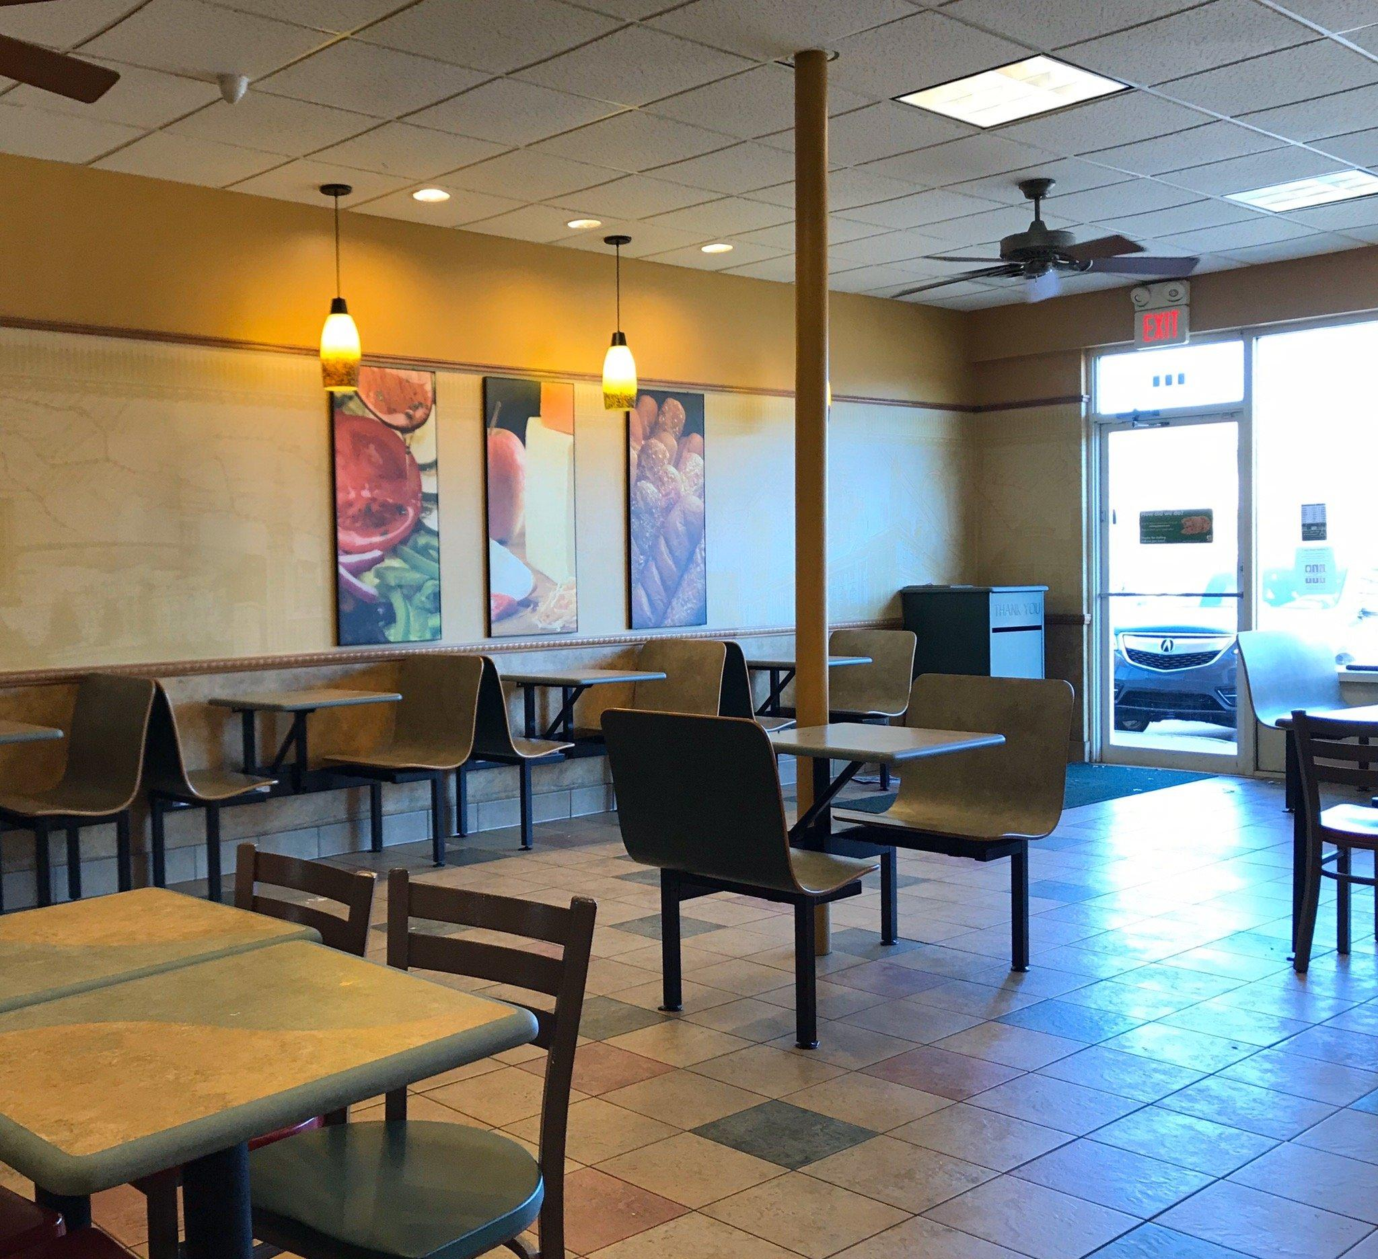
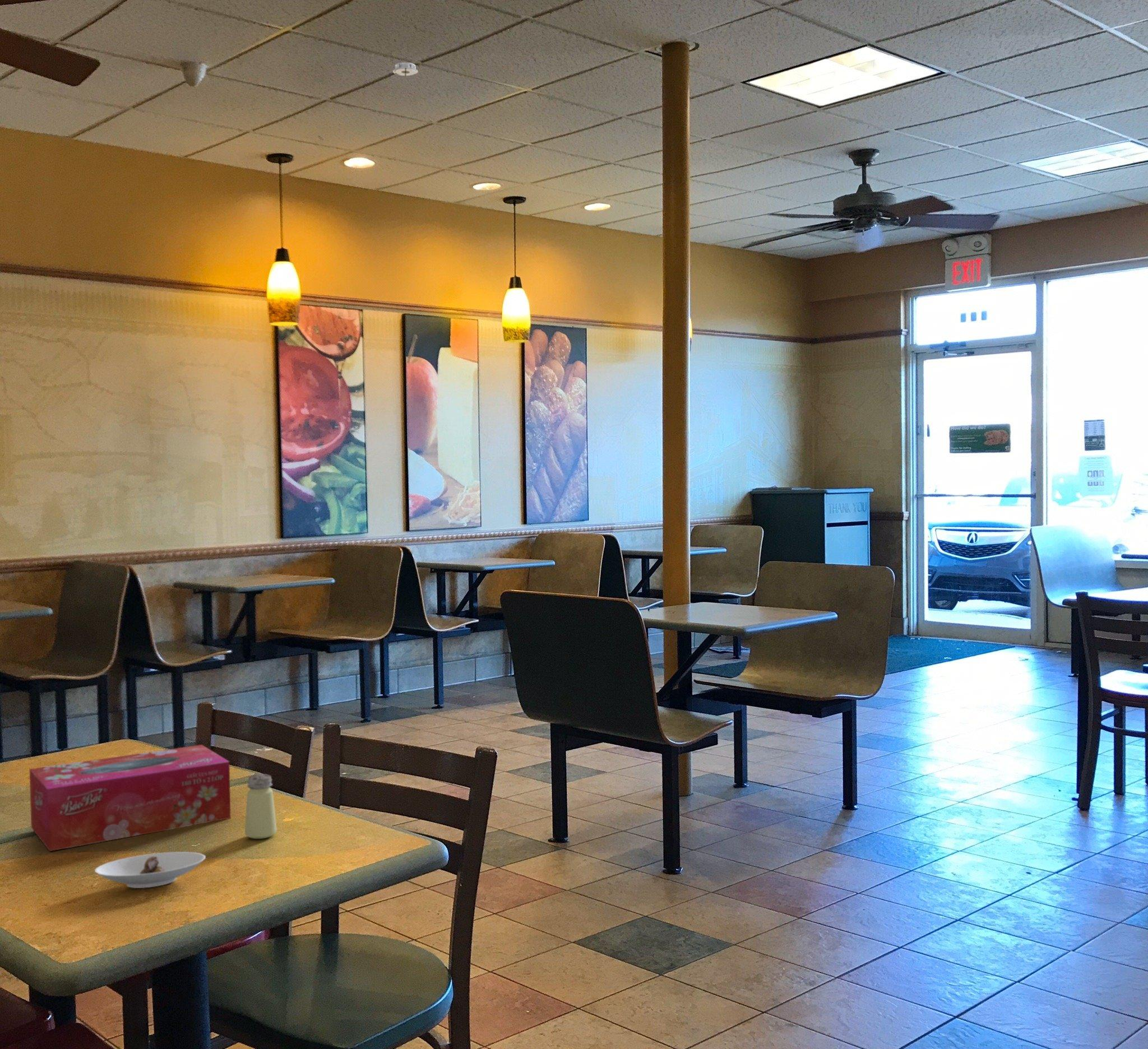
+ saltshaker [244,773,277,839]
+ tissue box [29,744,232,852]
+ saucer [94,851,206,889]
+ smoke detector [392,62,419,77]
